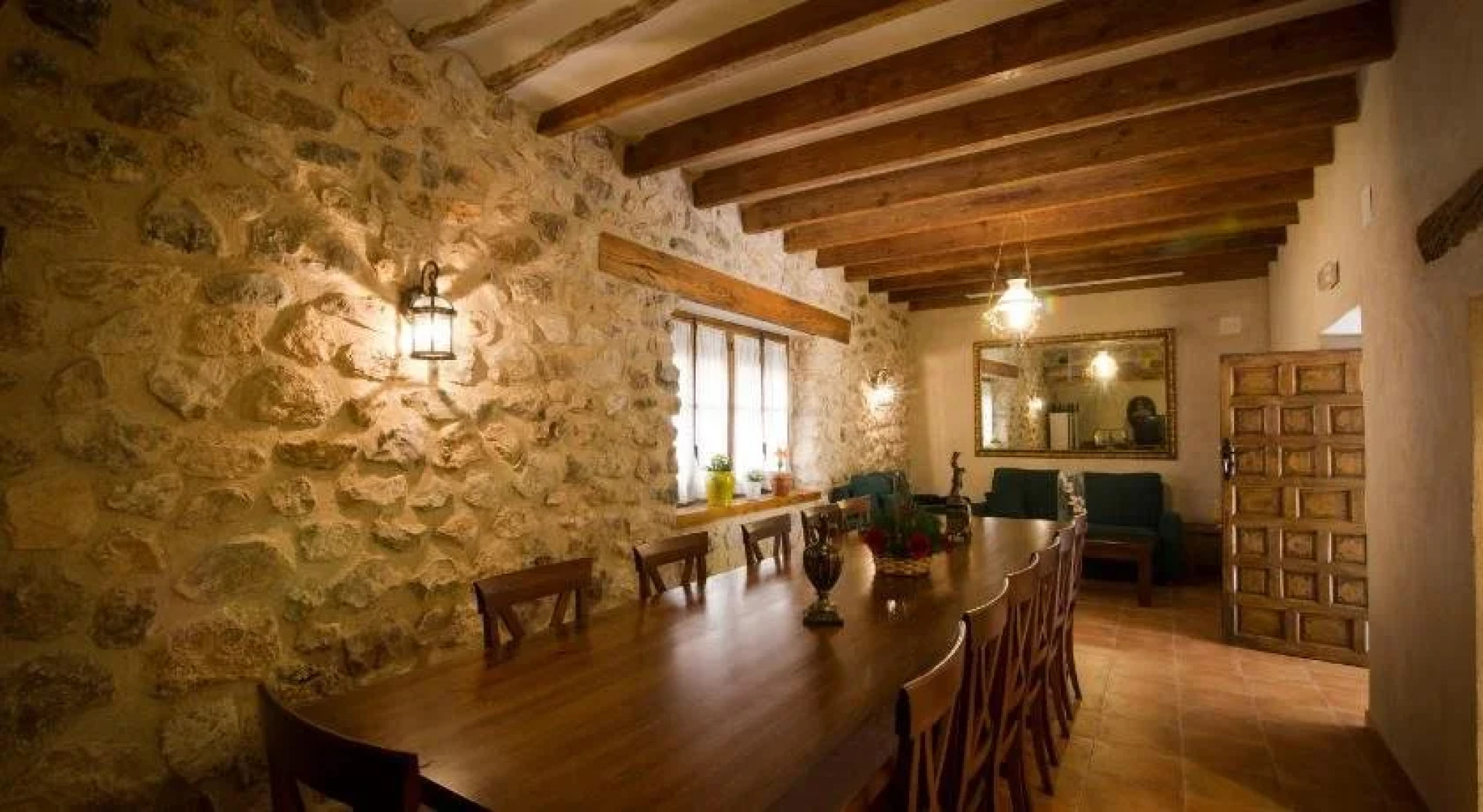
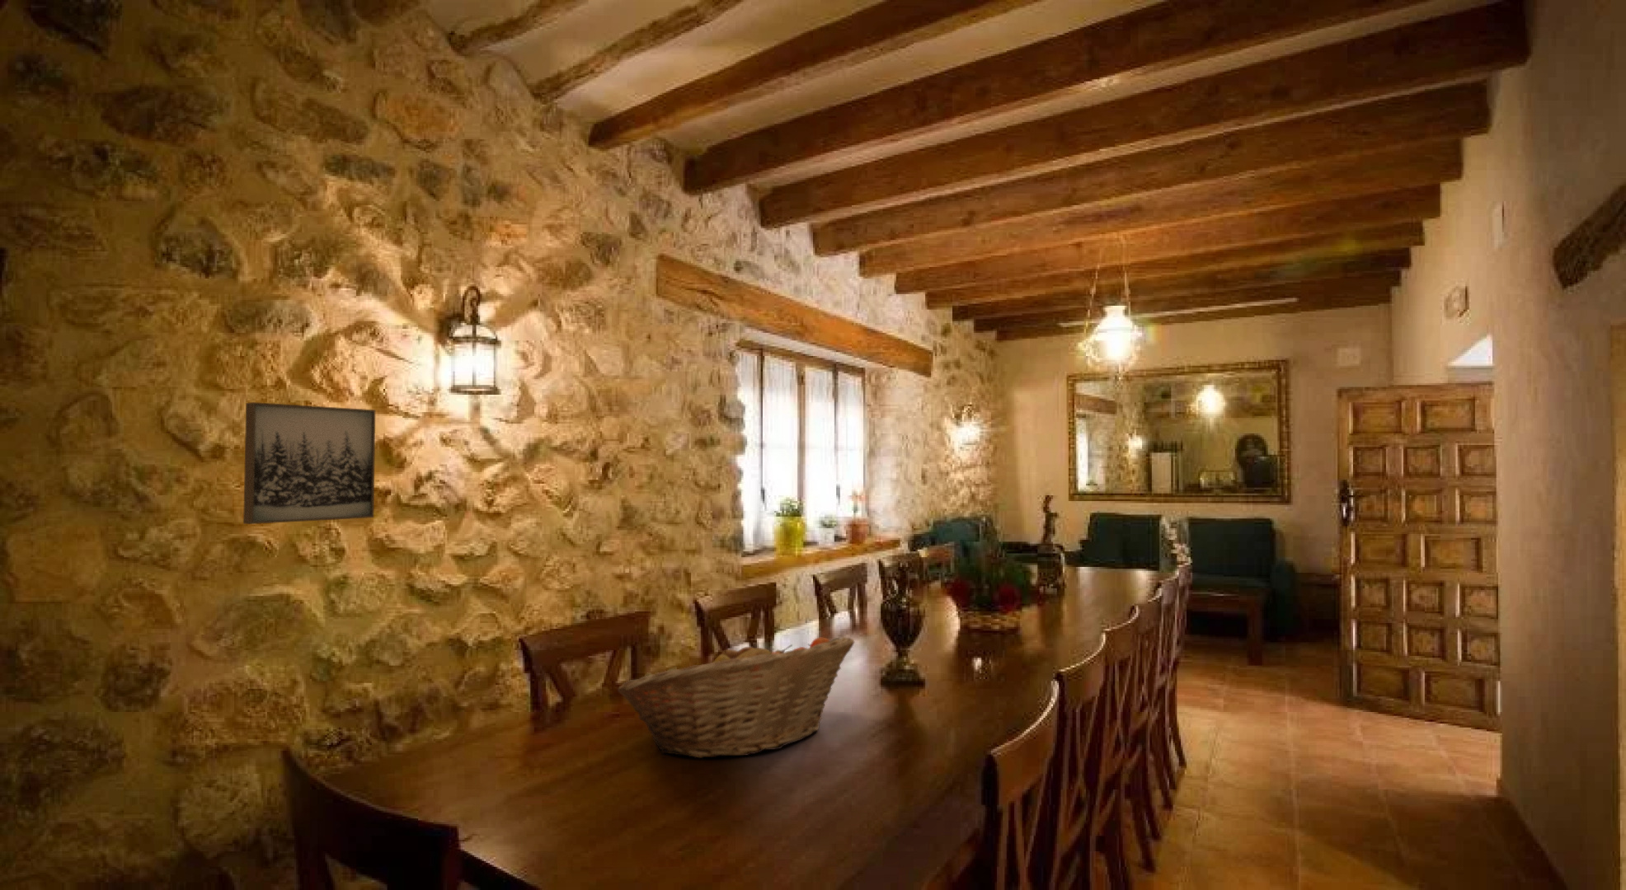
+ wall art [242,401,376,525]
+ fruit basket [617,636,856,758]
